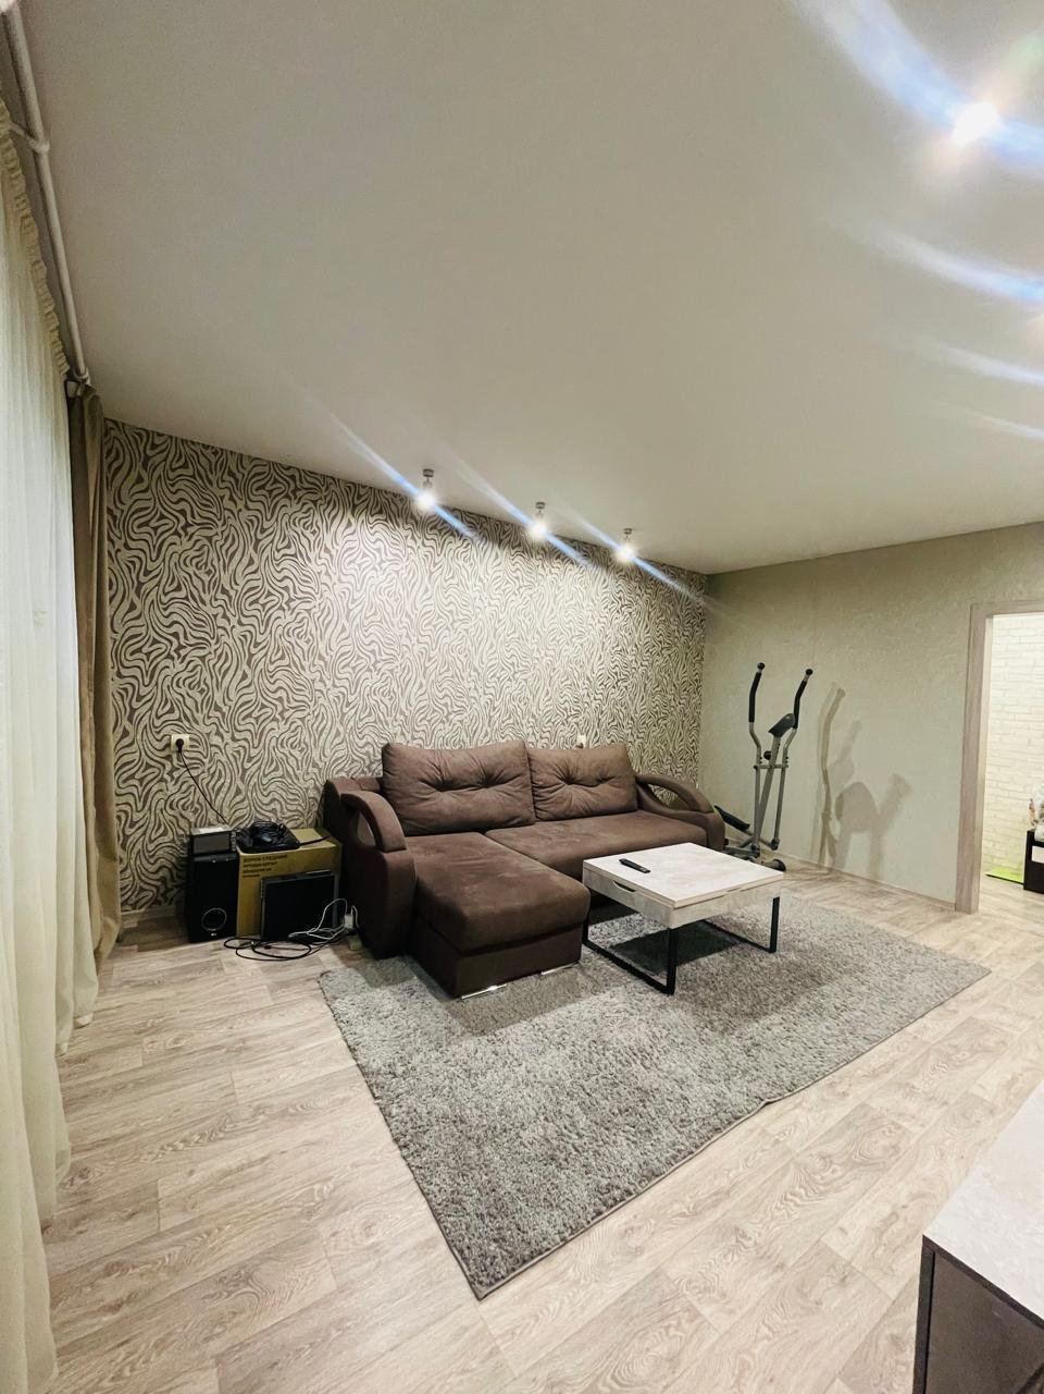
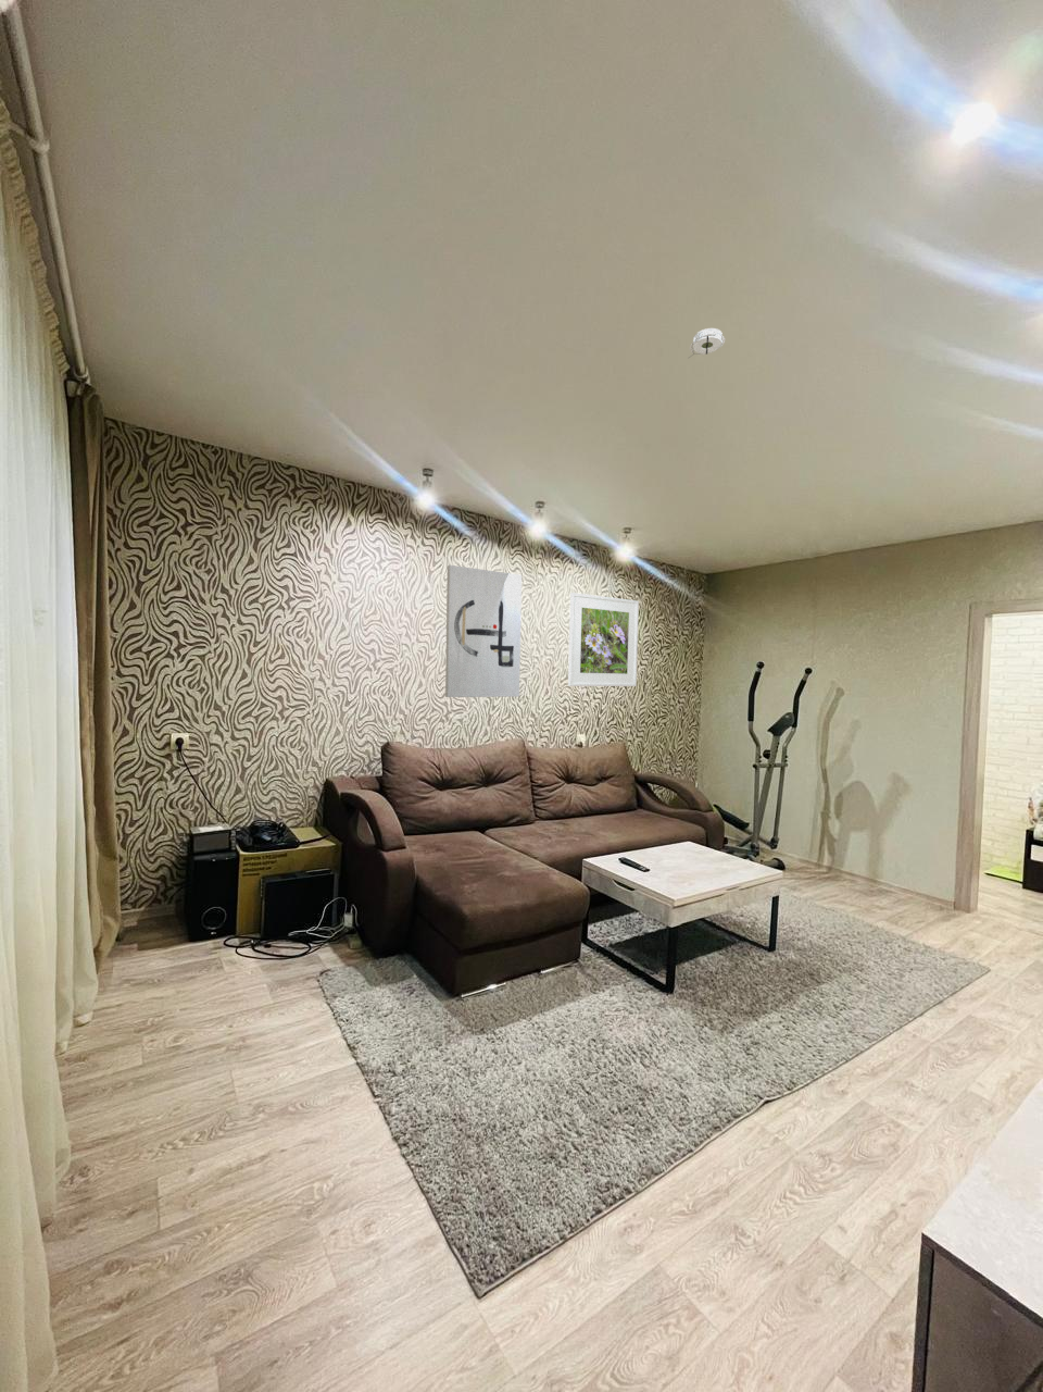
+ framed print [568,592,640,687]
+ smoke detector [688,328,725,358]
+ wall art [445,564,523,698]
